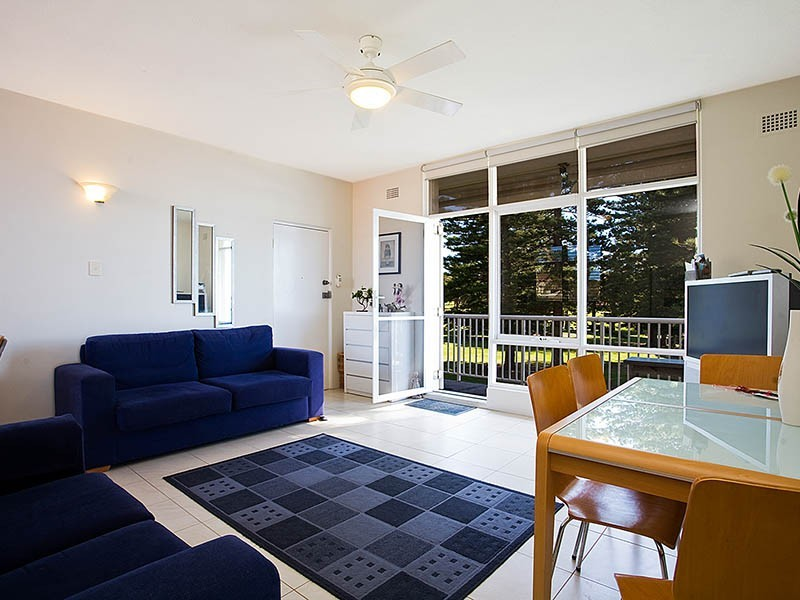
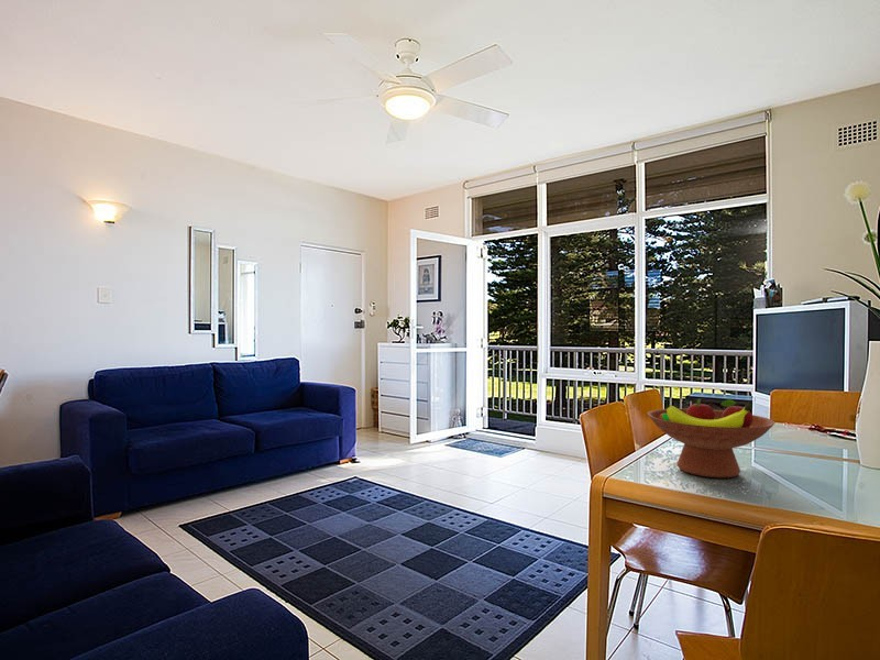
+ fruit bowl [647,398,777,479]
